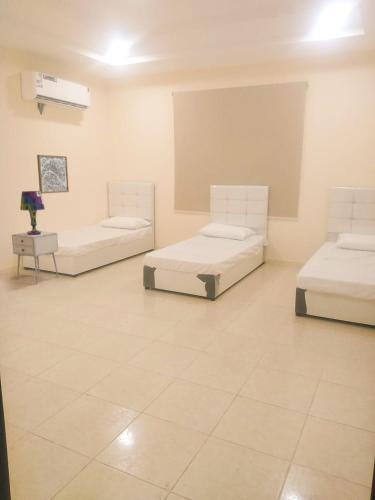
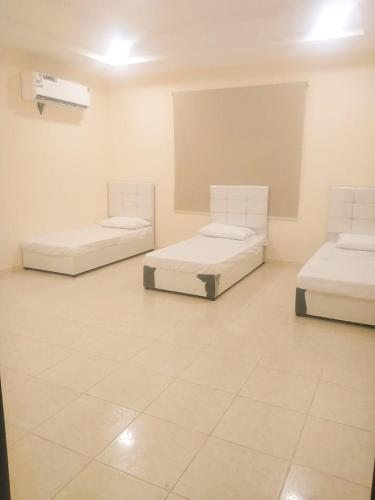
- nightstand [11,230,59,285]
- wall art [36,154,70,195]
- table lamp [19,190,46,235]
